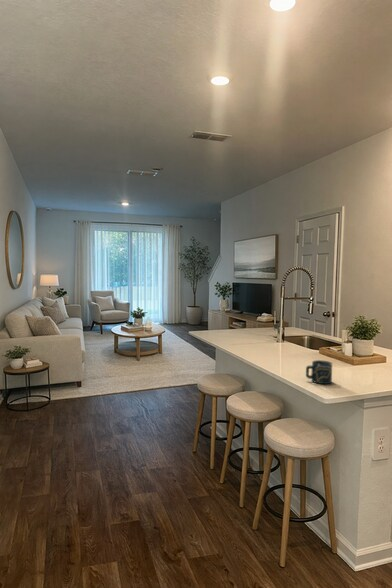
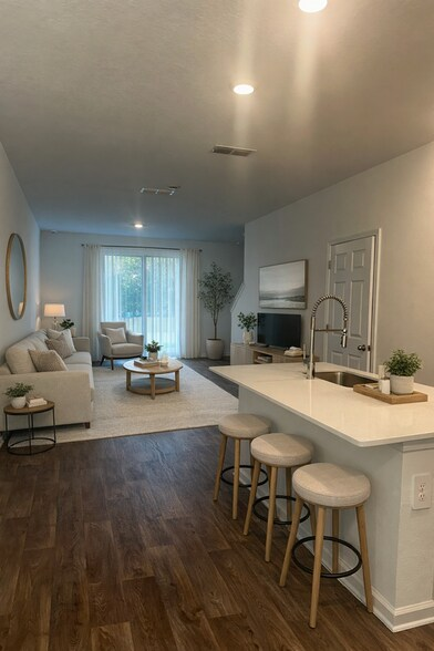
- cup [305,359,333,385]
